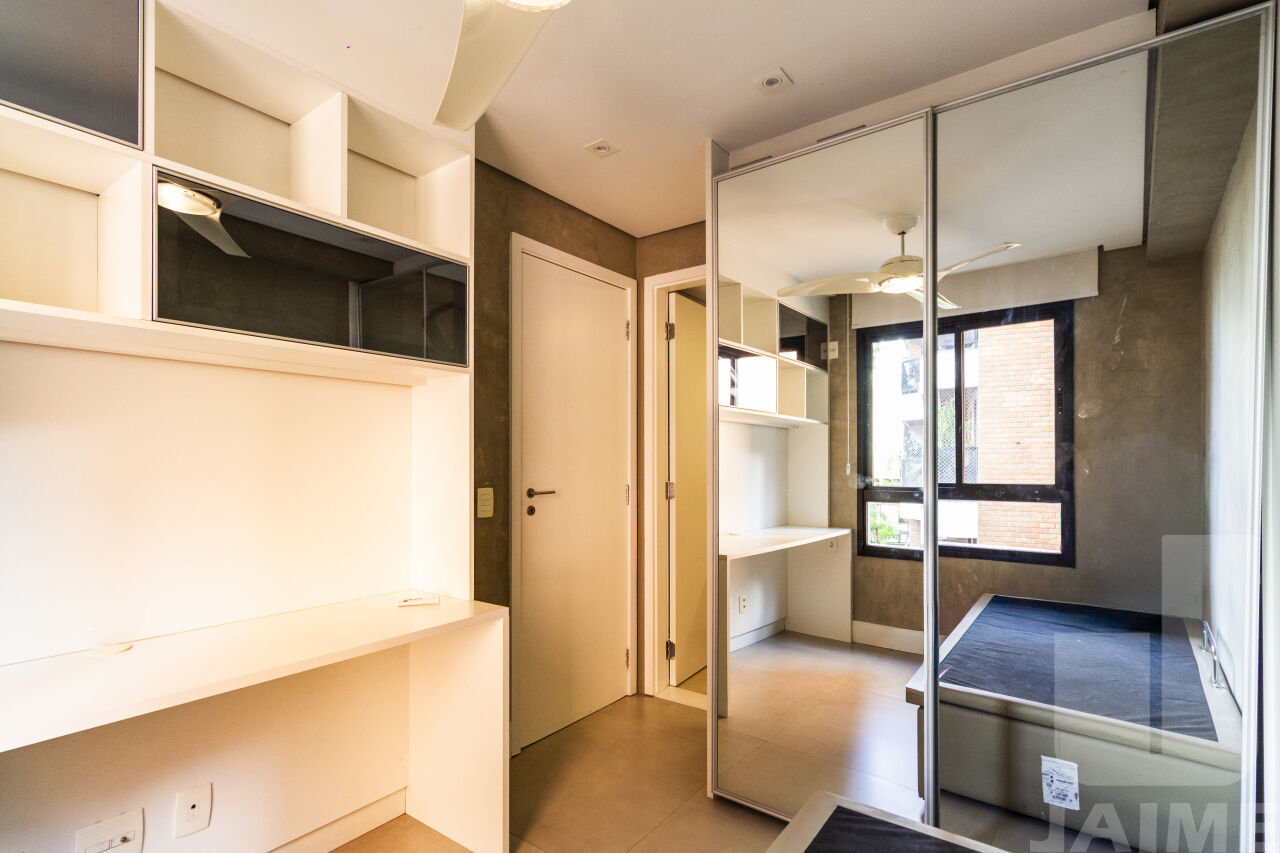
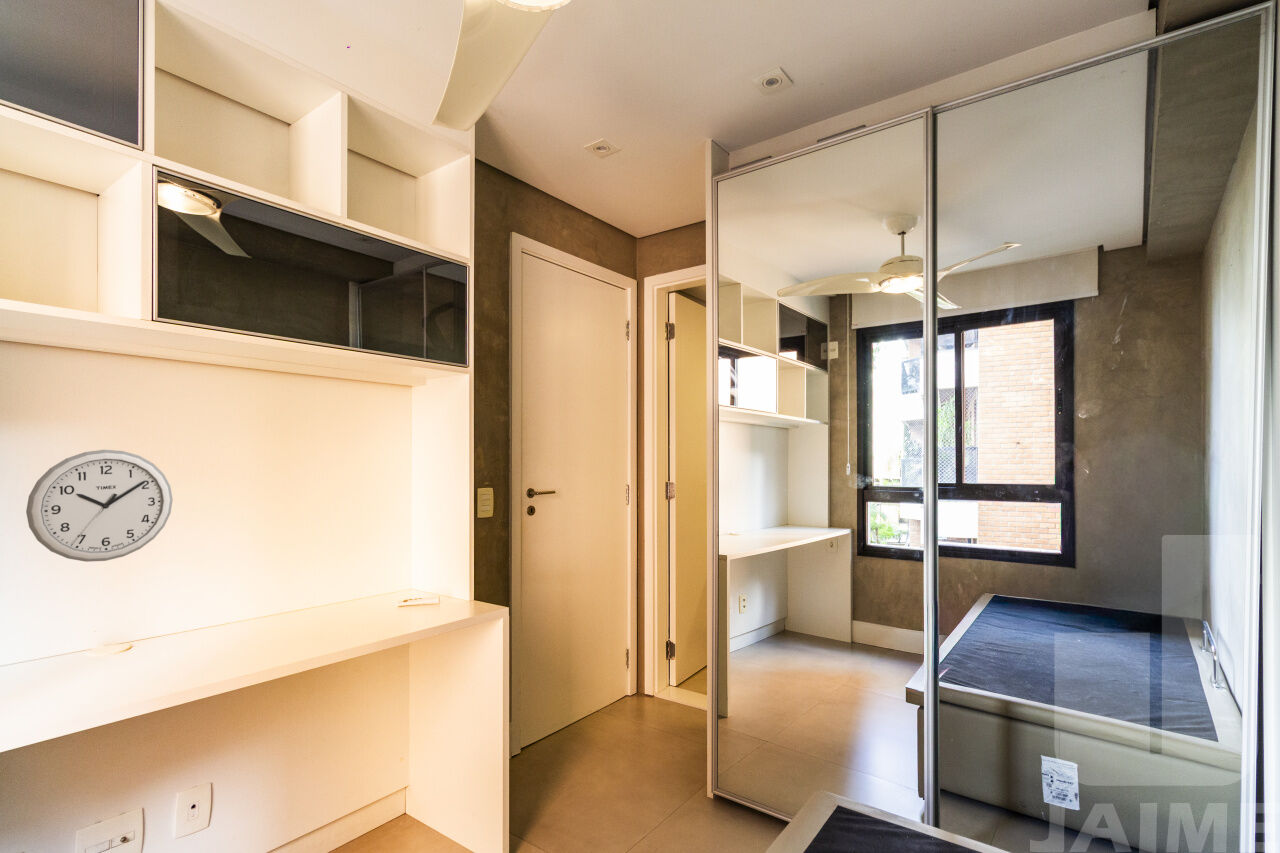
+ wall clock [25,449,174,563]
